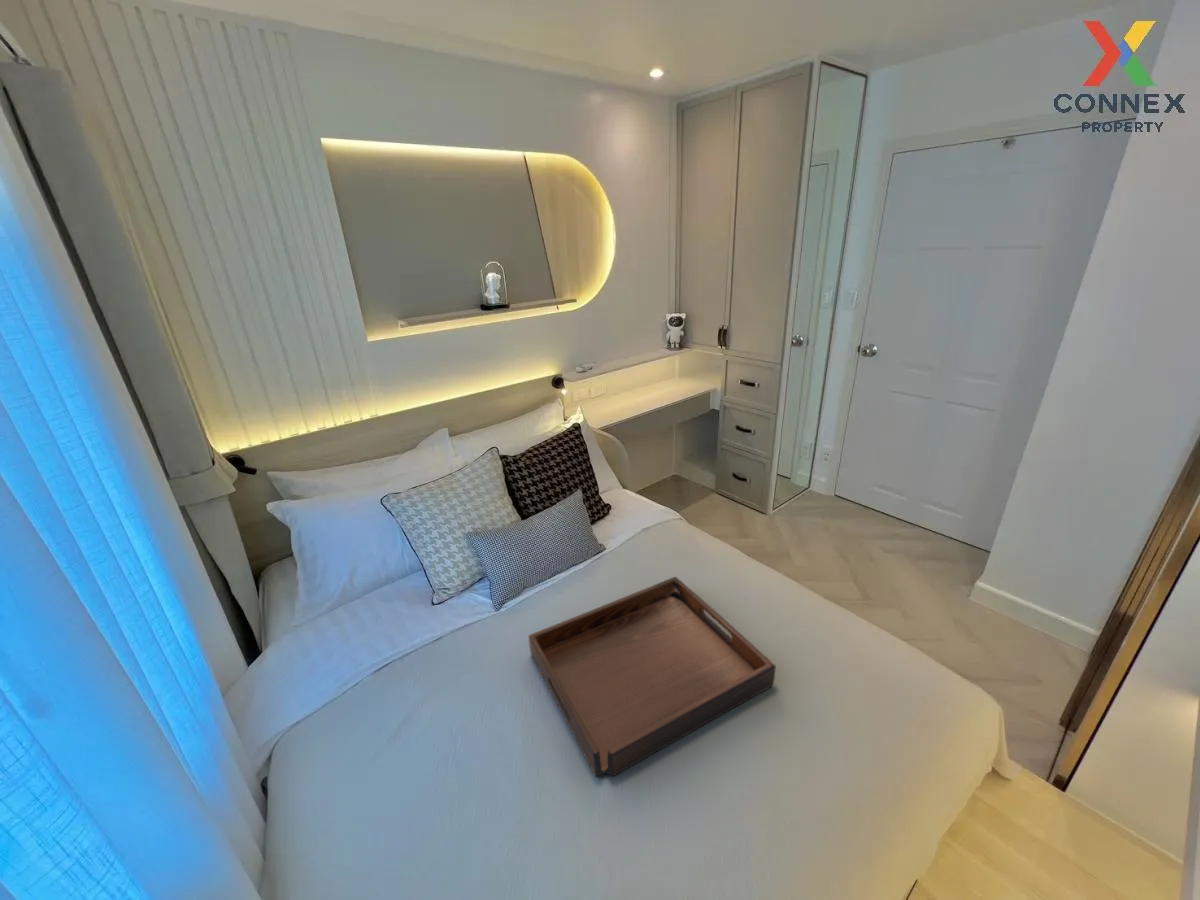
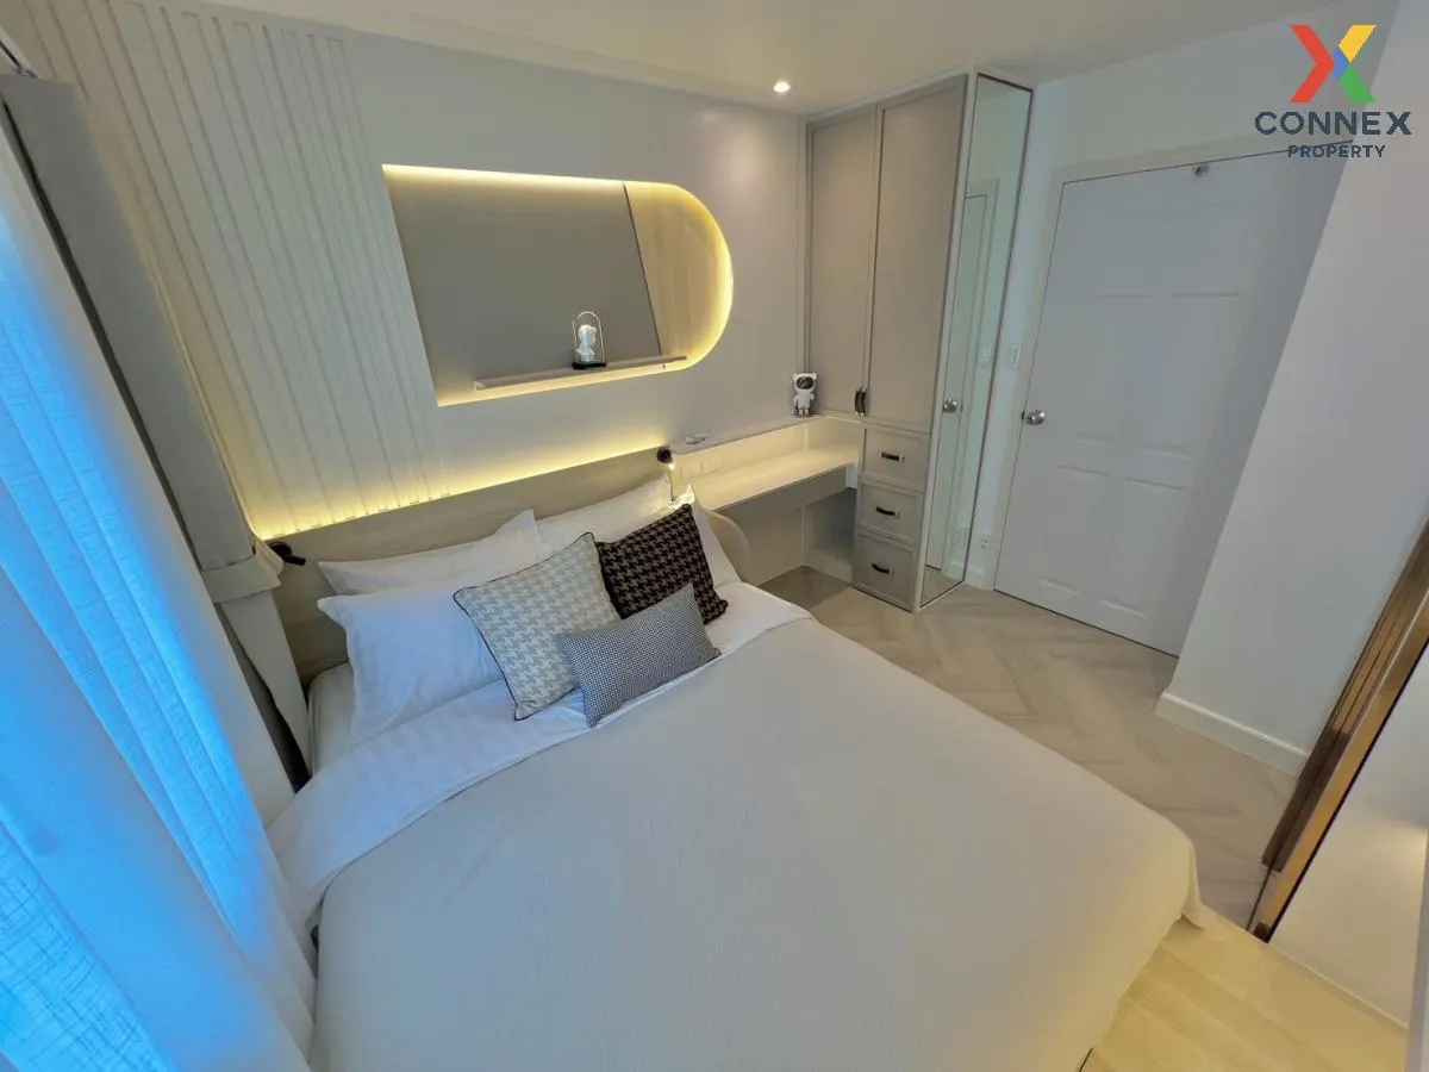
- serving tray [528,576,777,777]
